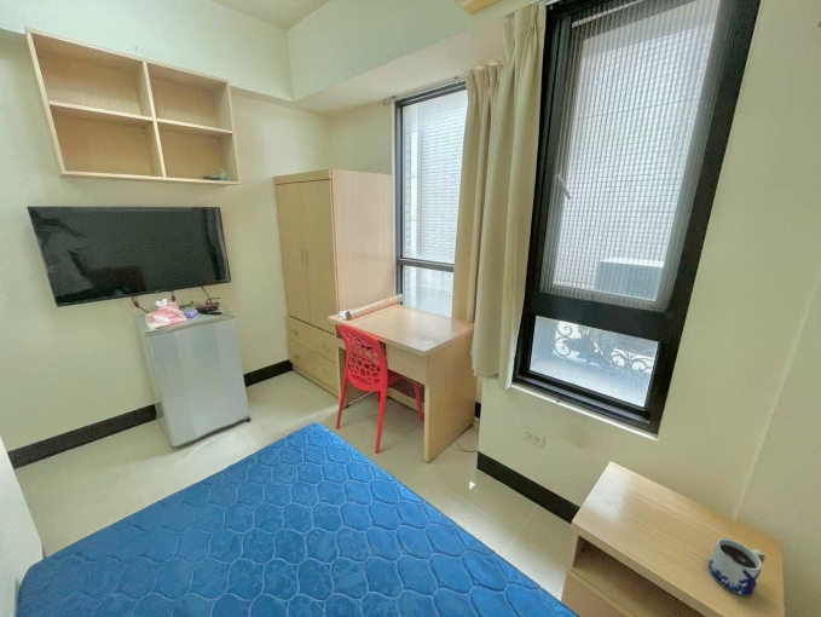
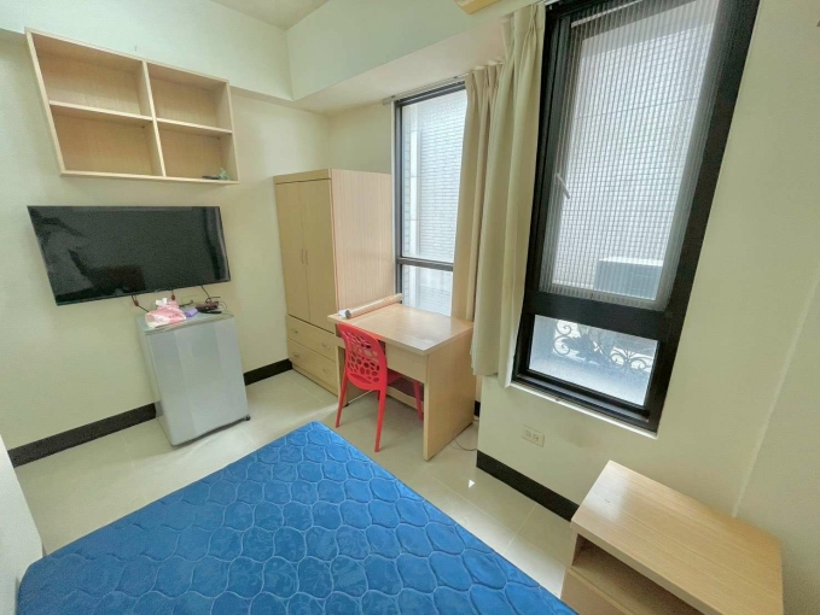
- mug [707,537,767,598]
